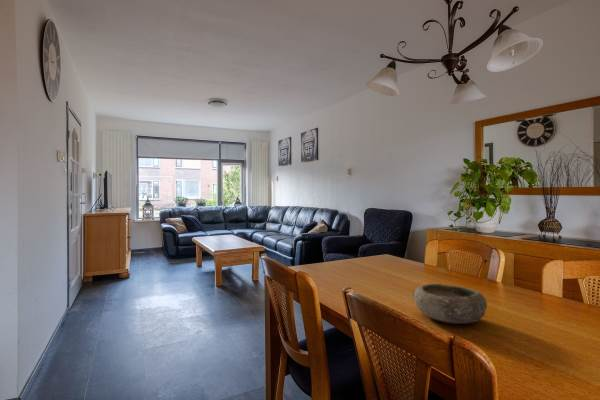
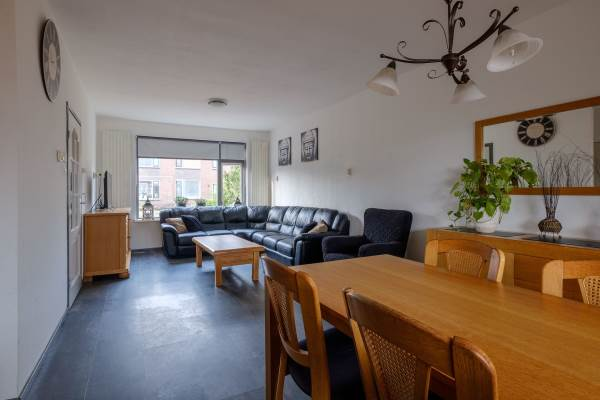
- bowl [411,282,488,325]
